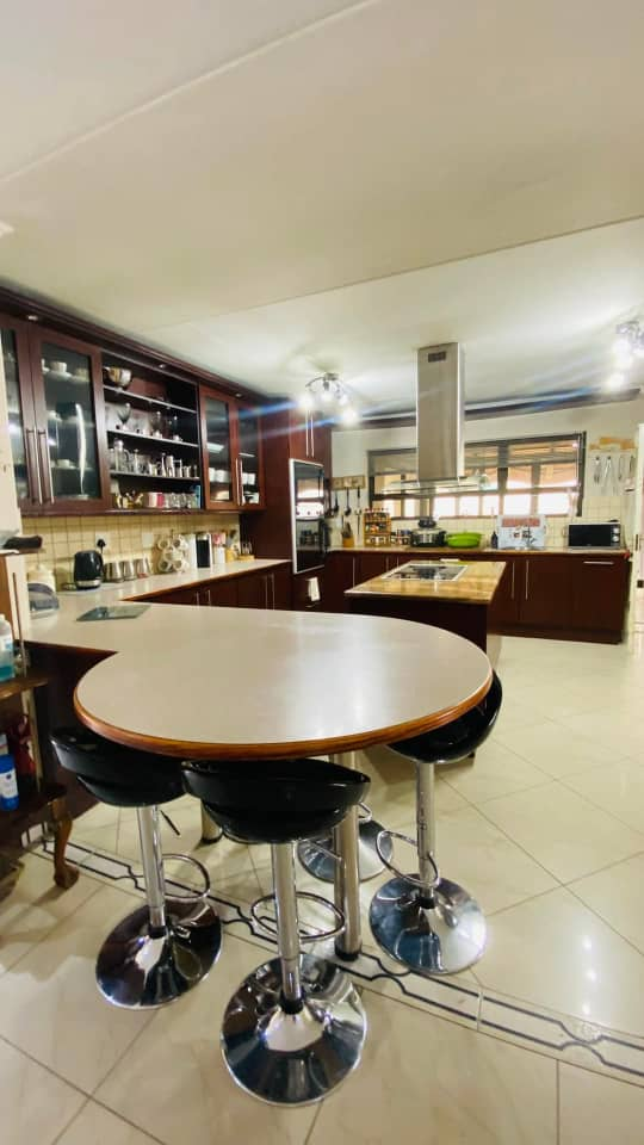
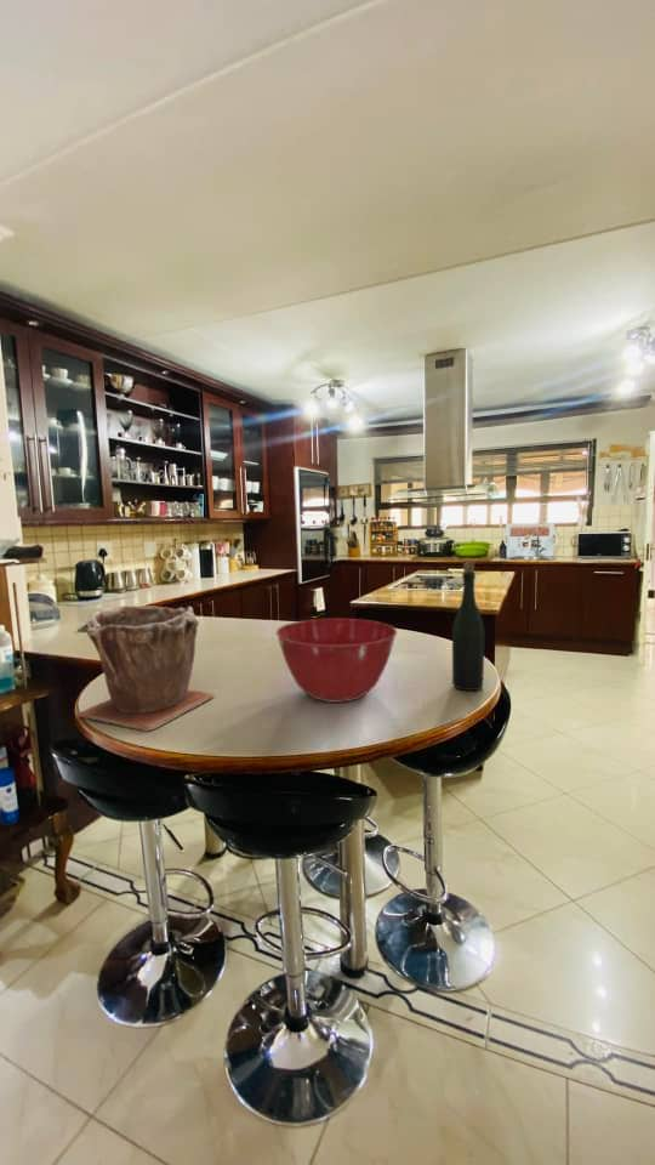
+ plant pot [75,604,215,733]
+ bottle [451,561,486,692]
+ mixing bowl [275,618,398,704]
